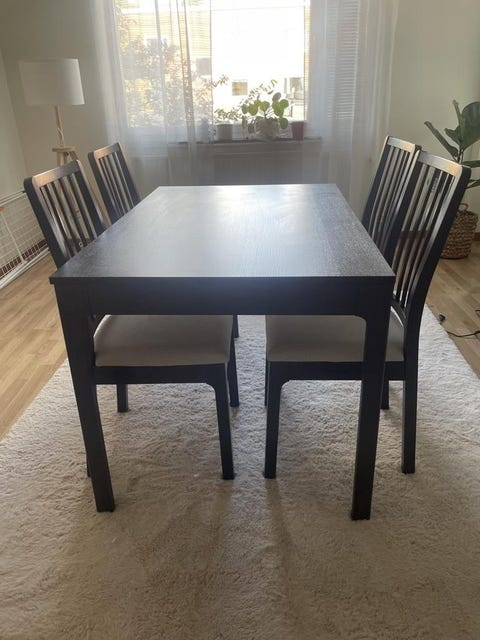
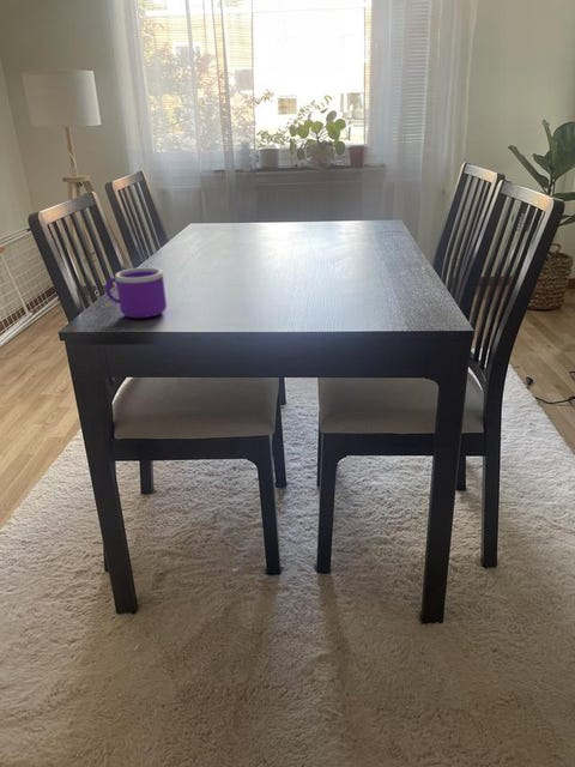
+ mug [104,266,168,319]
